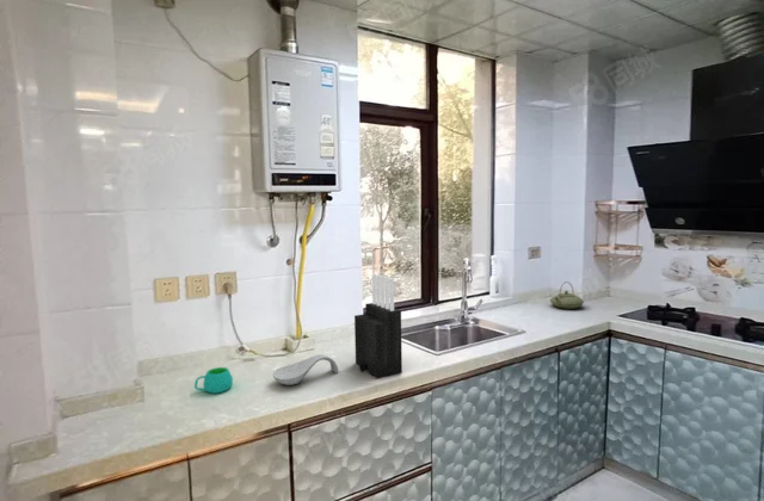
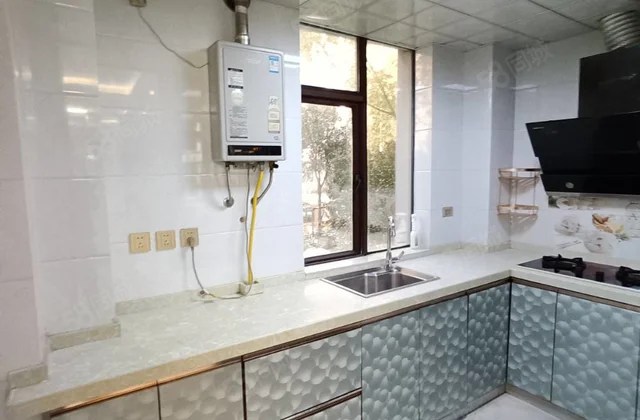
- teapot [549,280,585,310]
- knife block [353,273,403,379]
- mug [193,366,234,395]
- spoon rest [272,354,339,386]
